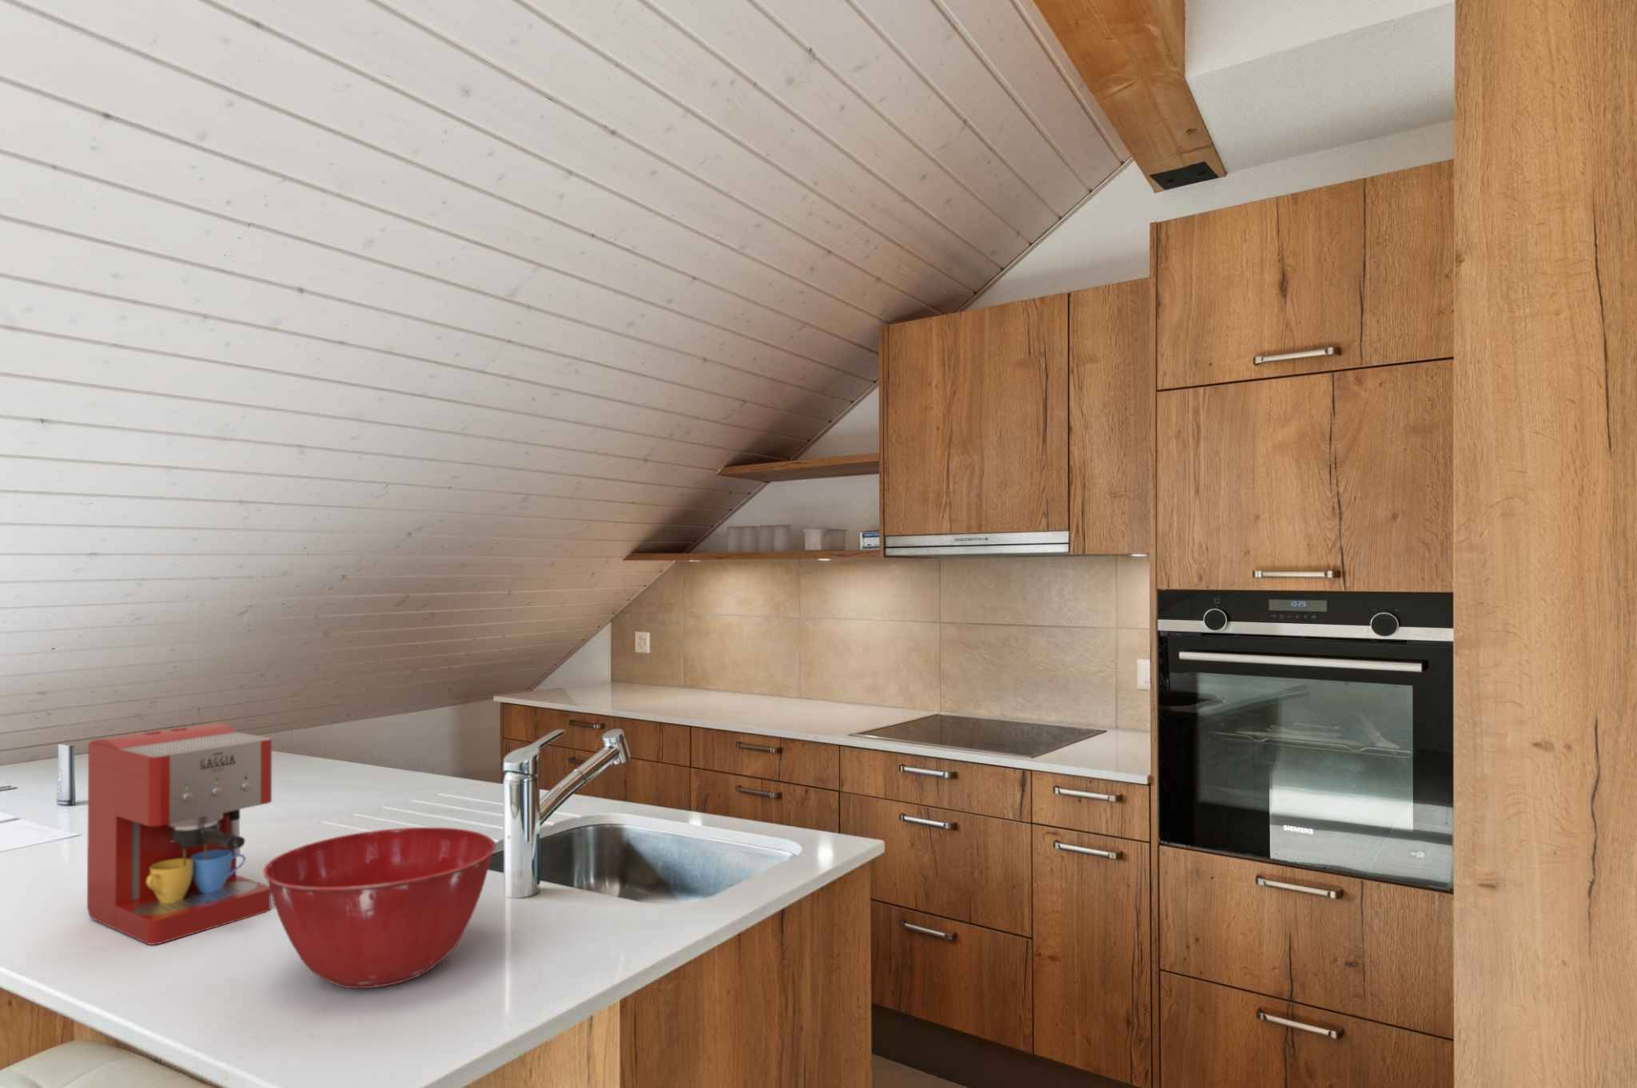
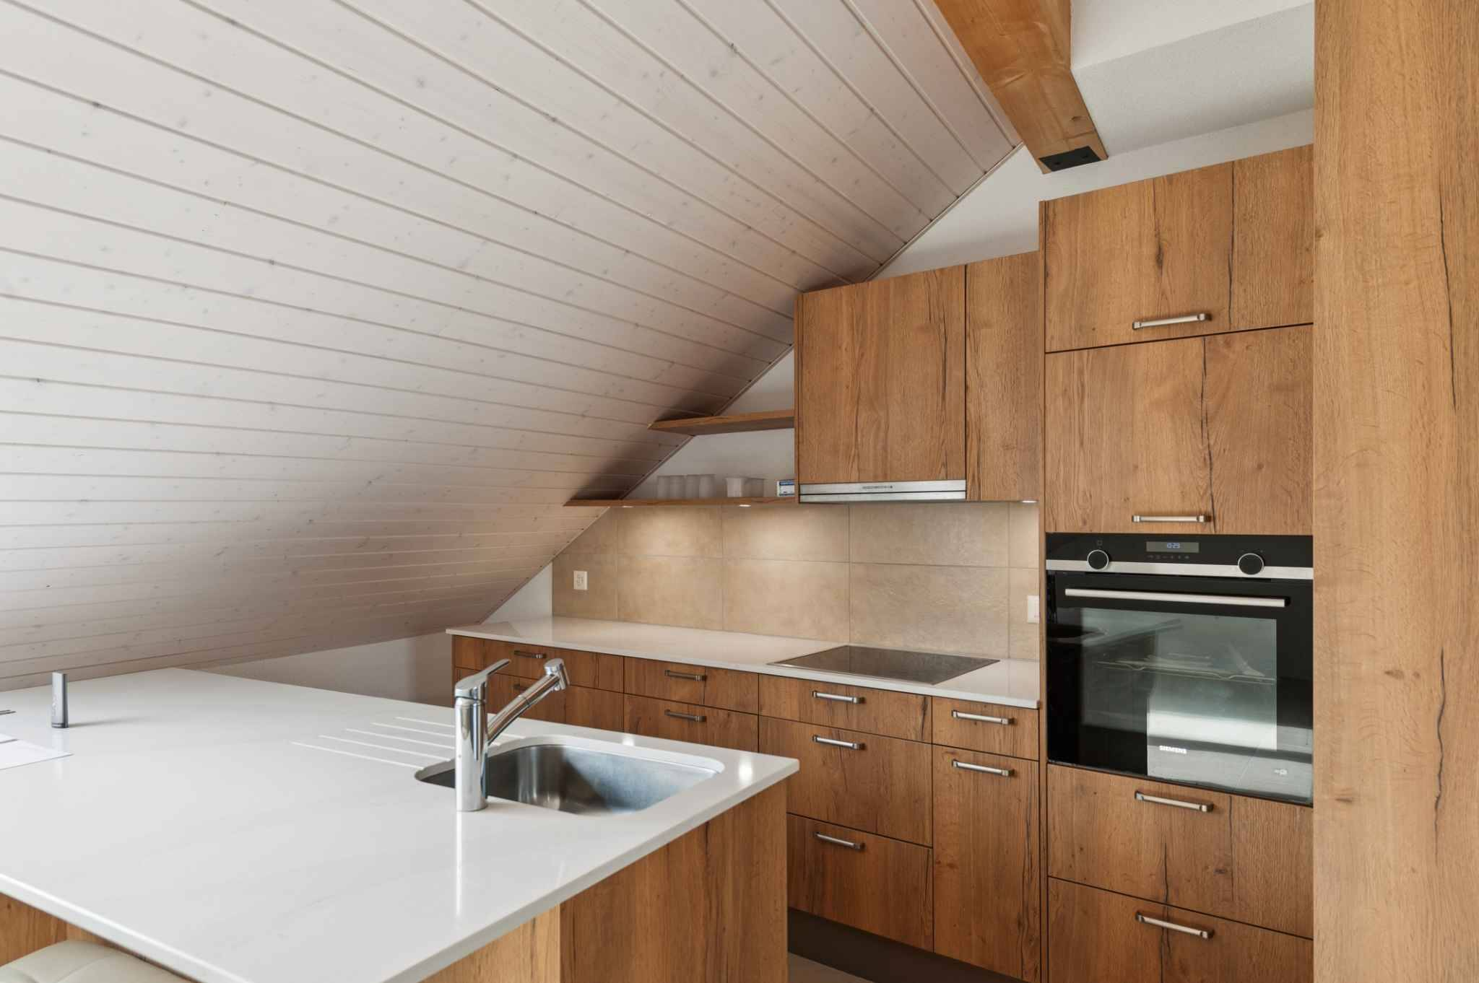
- mixing bowl [262,827,497,988]
- coffee maker [86,722,272,946]
